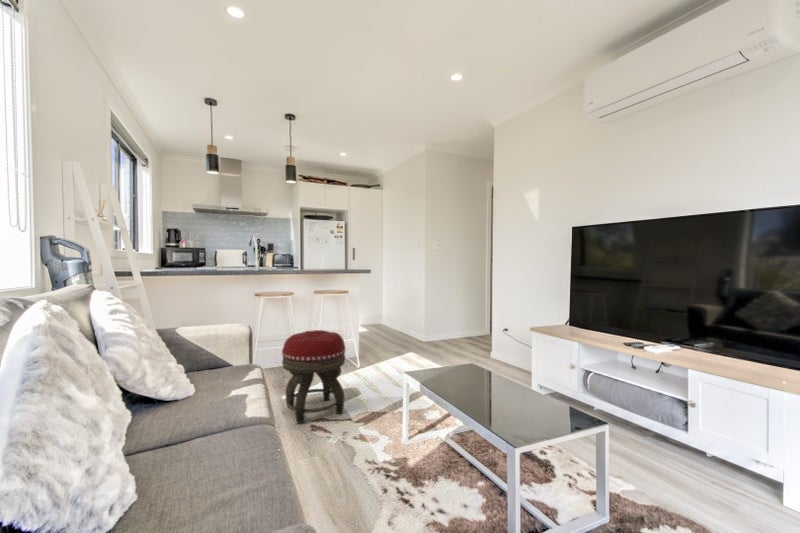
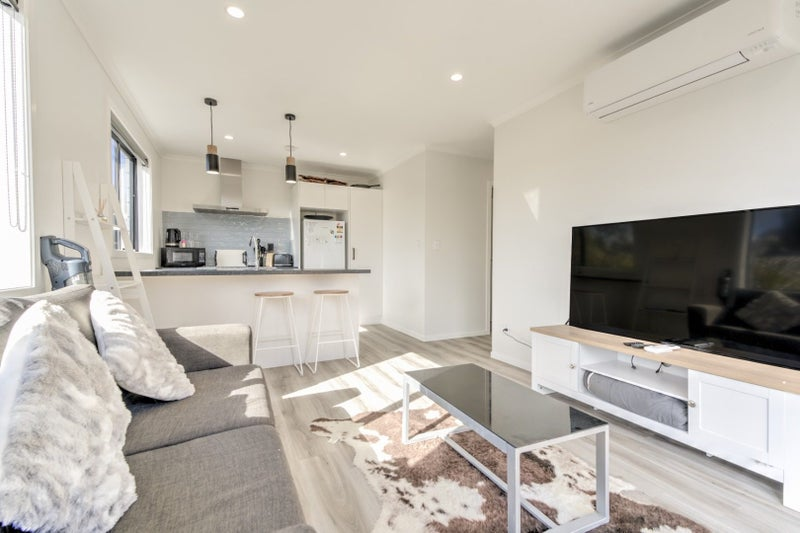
- footstool [281,329,346,425]
